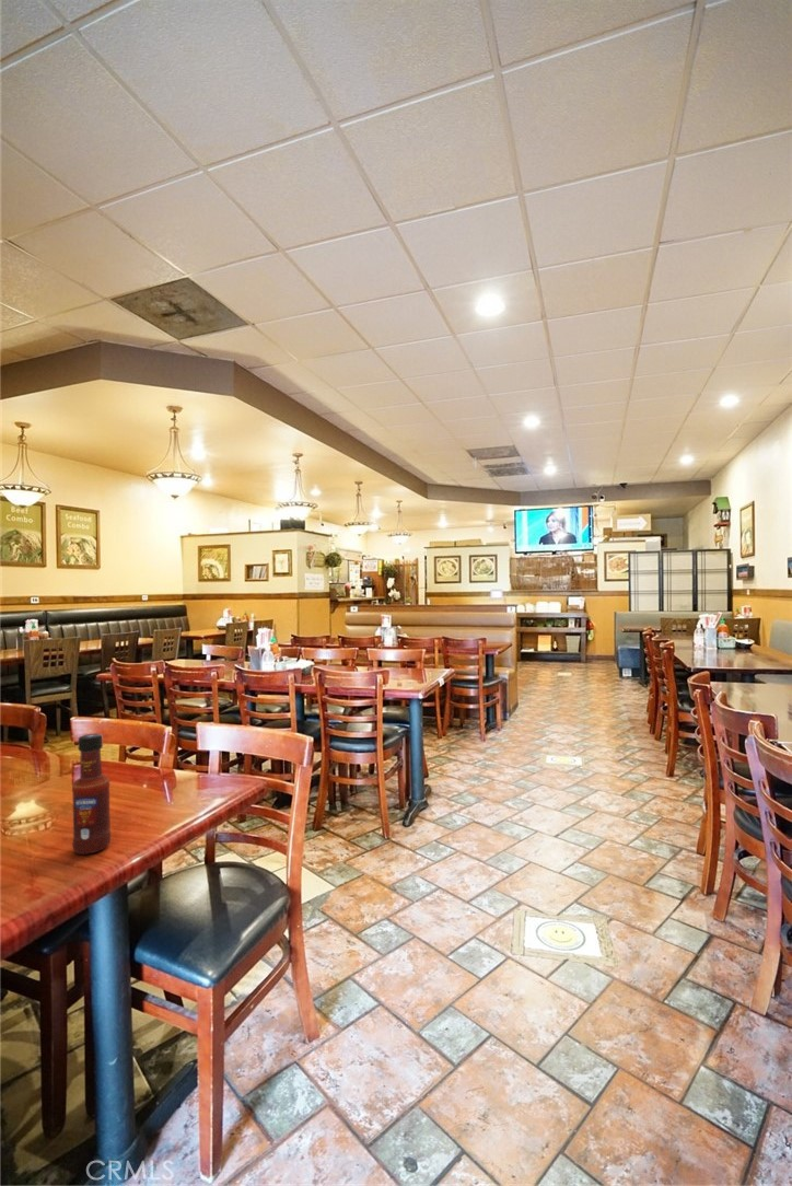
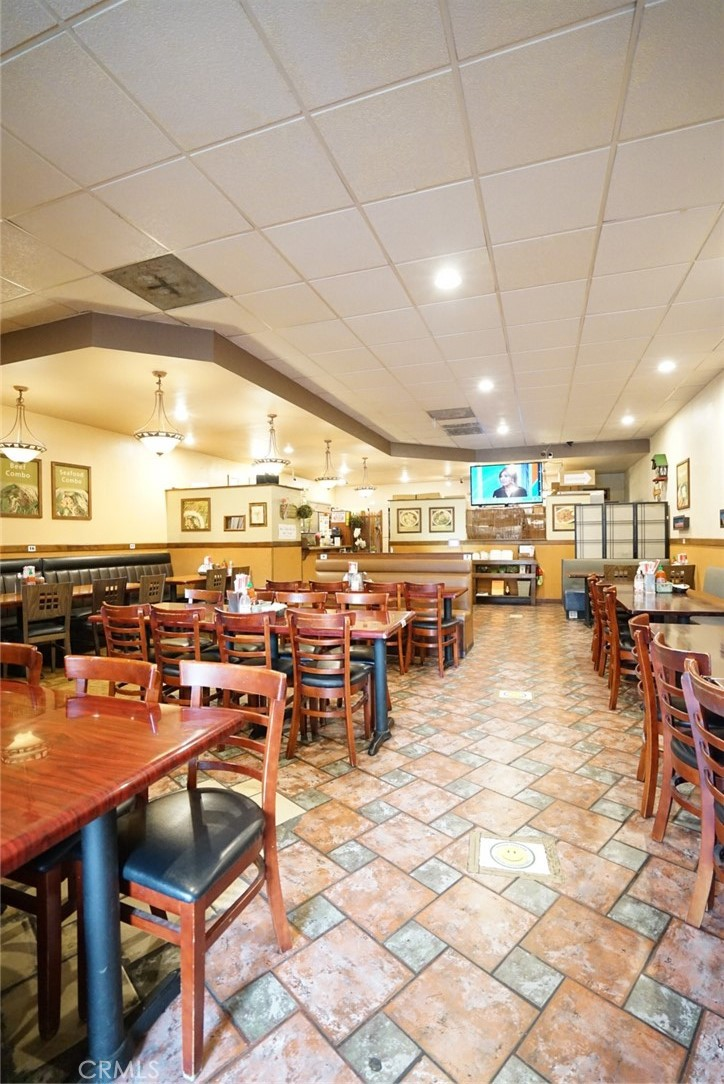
- tabasco sauce [71,733,112,856]
